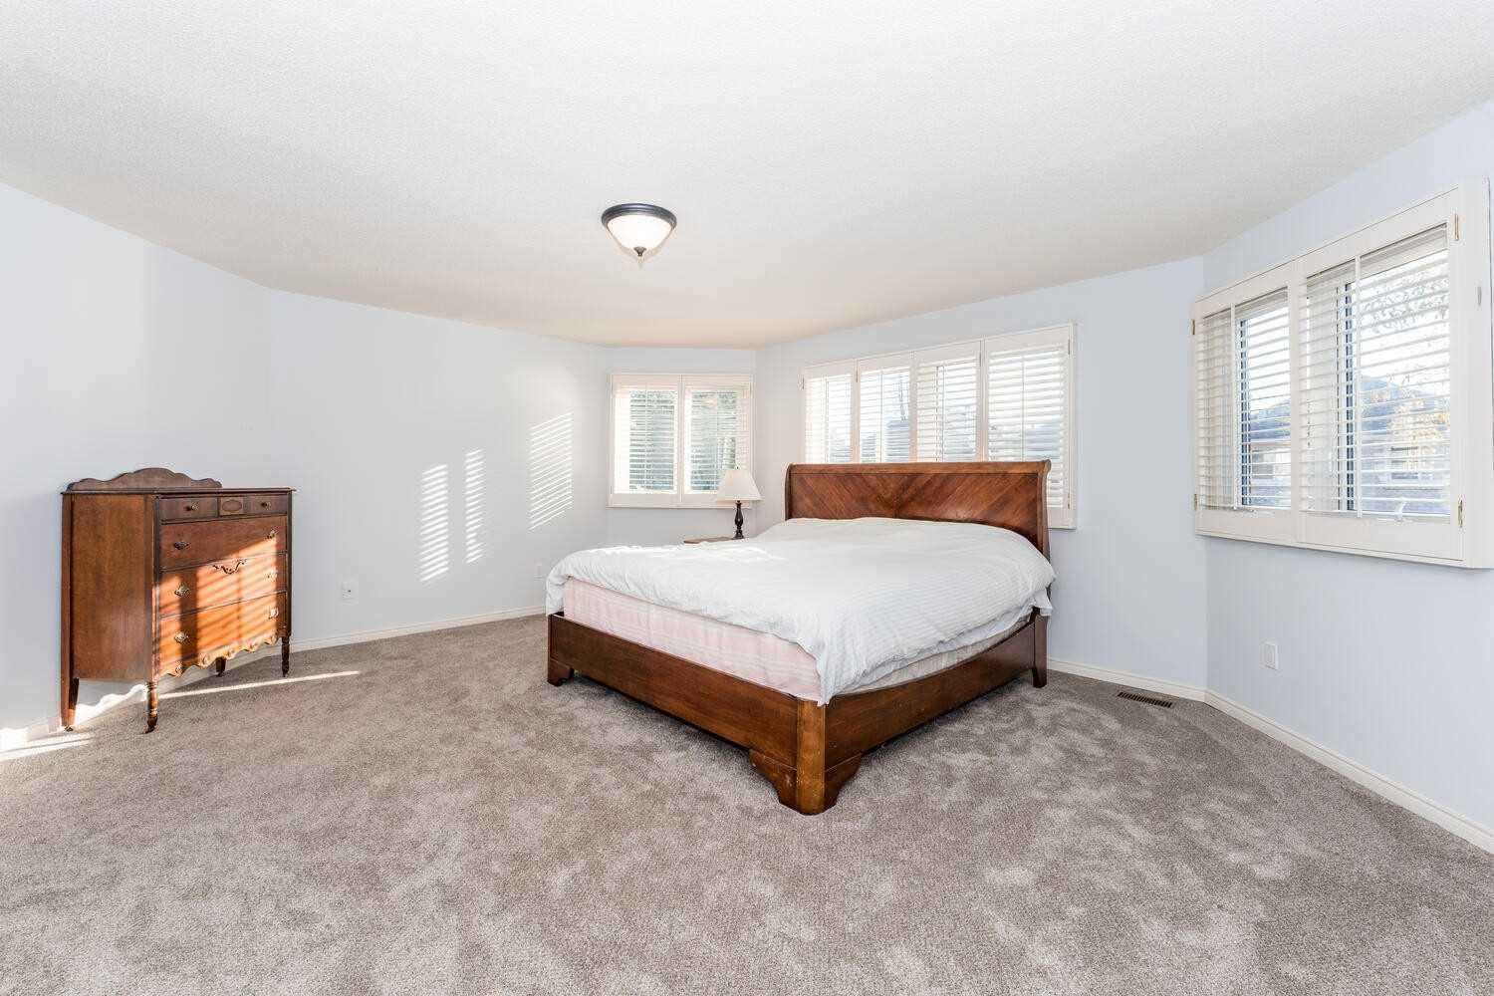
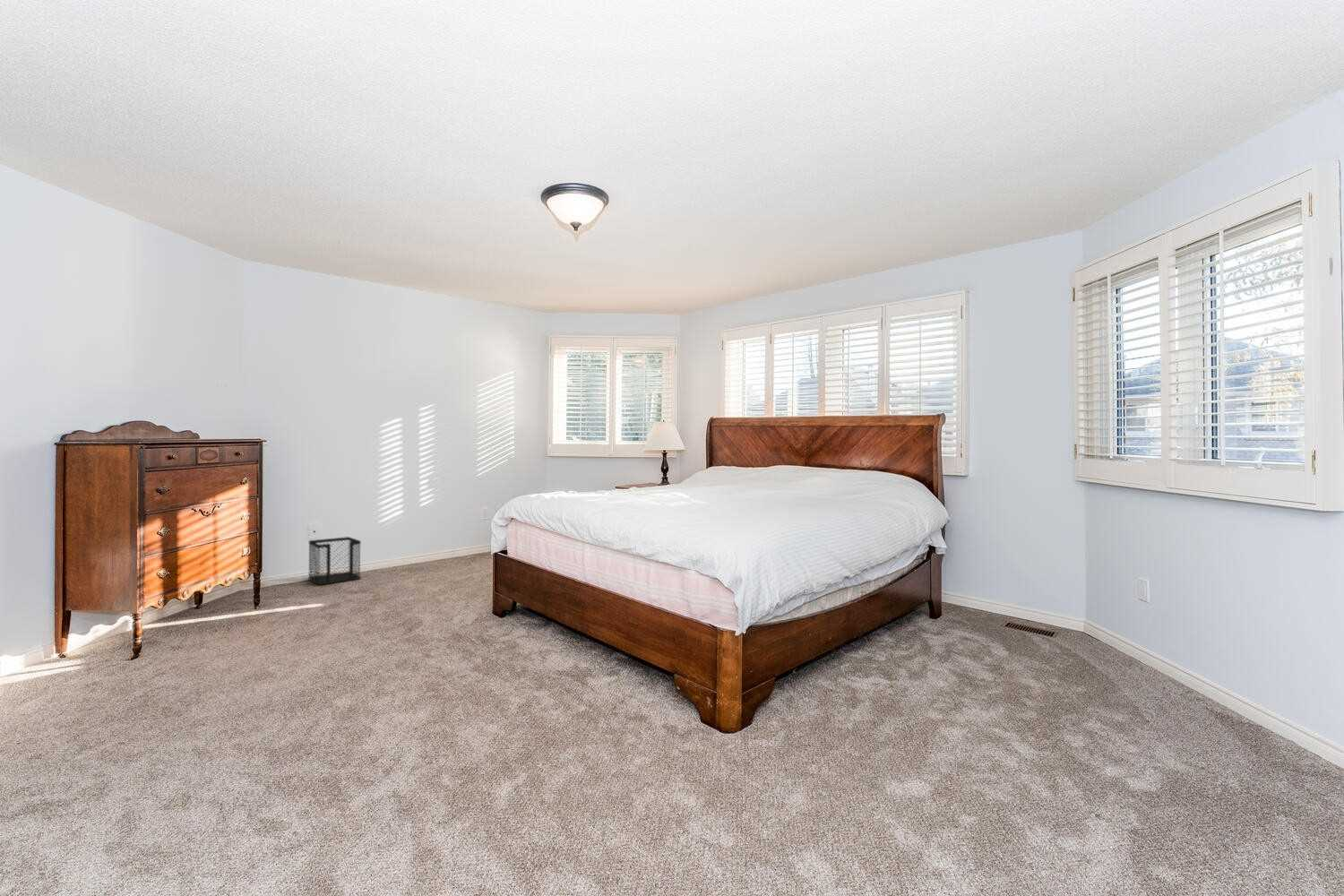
+ wastebasket [307,536,362,586]
